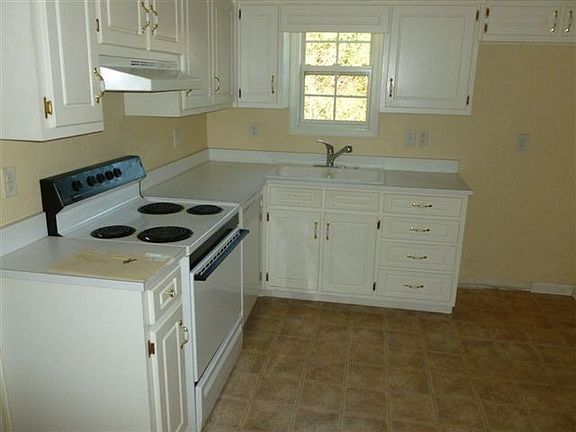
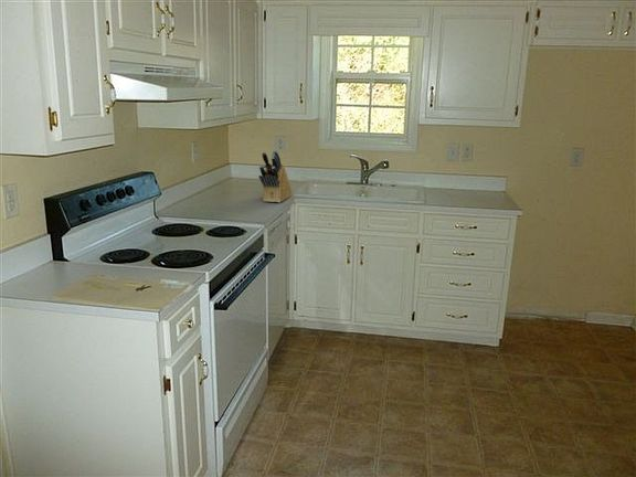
+ knife block [257,149,293,203]
